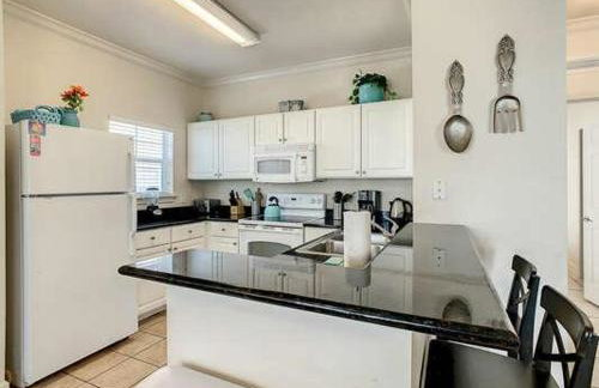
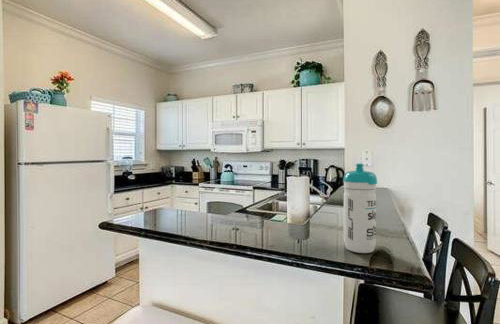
+ water bottle [342,163,378,254]
